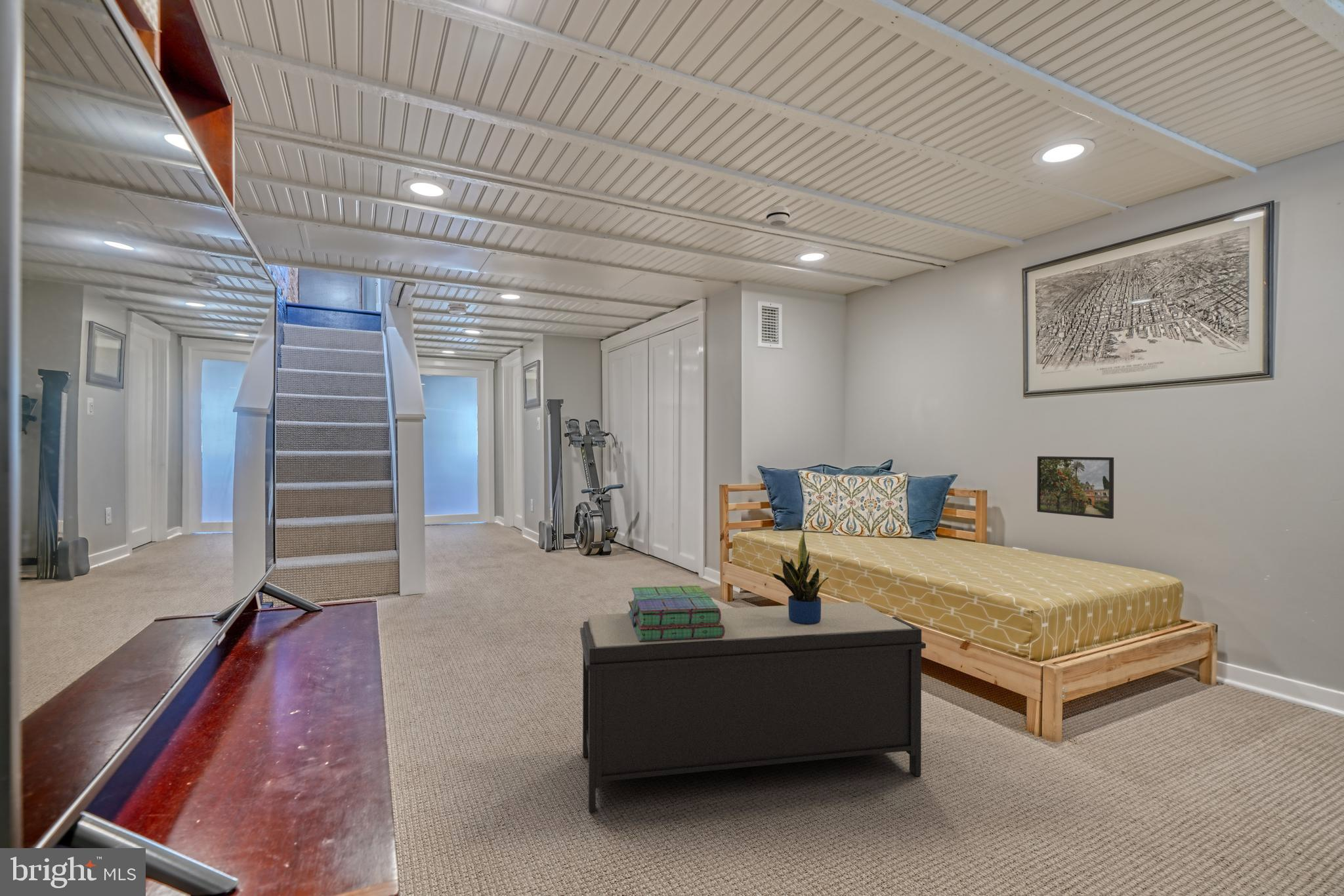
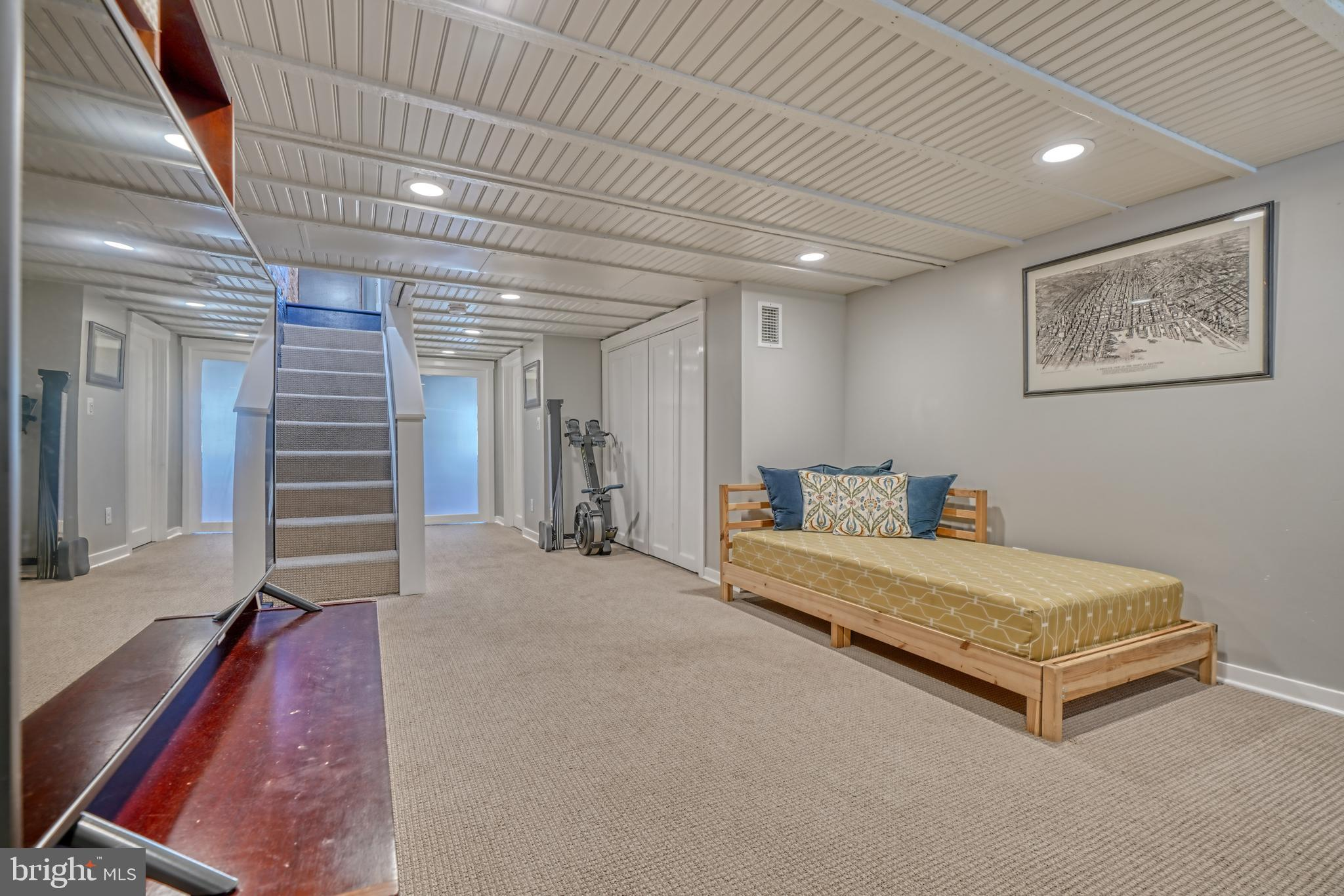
- stack of books [627,585,725,641]
- bench [579,601,927,813]
- potted plant [772,531,829,624]
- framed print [1036,456,1114,519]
- smoke detector [765,205,791,227]
